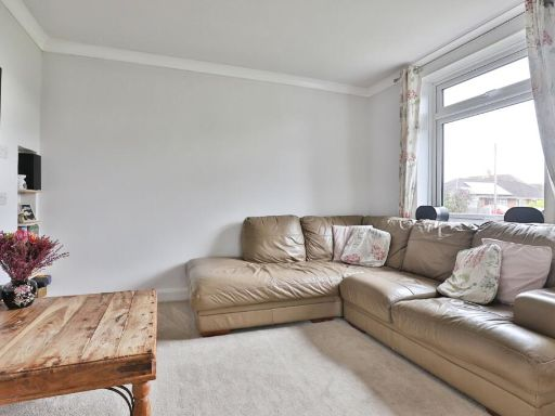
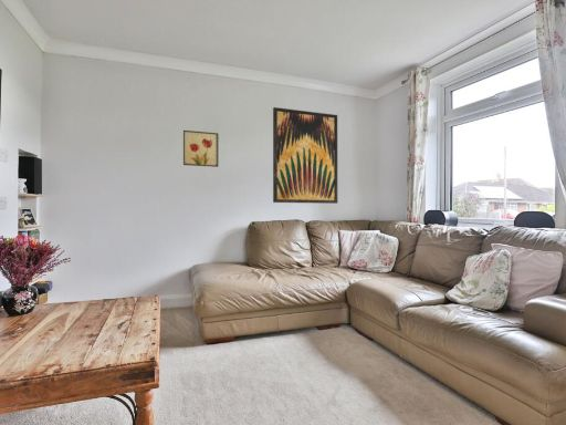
+ wall art [272,106,338,205]
+ wall art [182,129,219,168]
